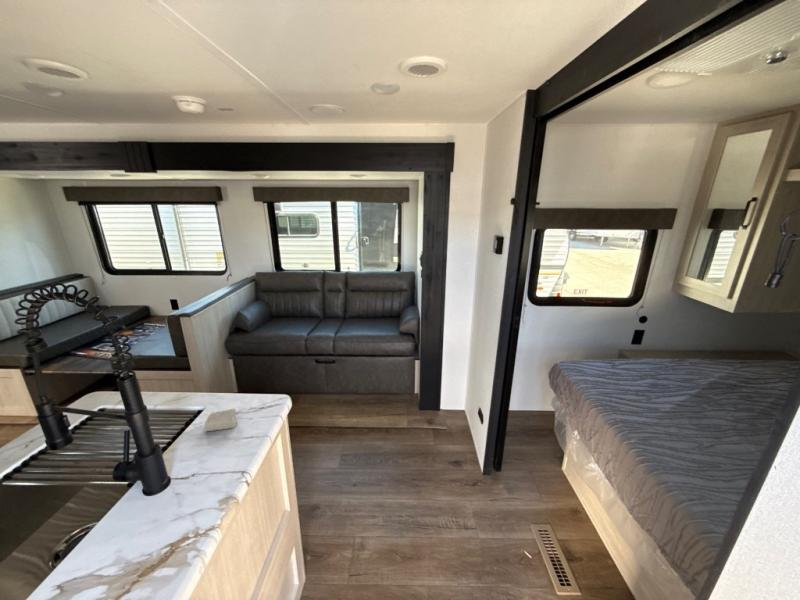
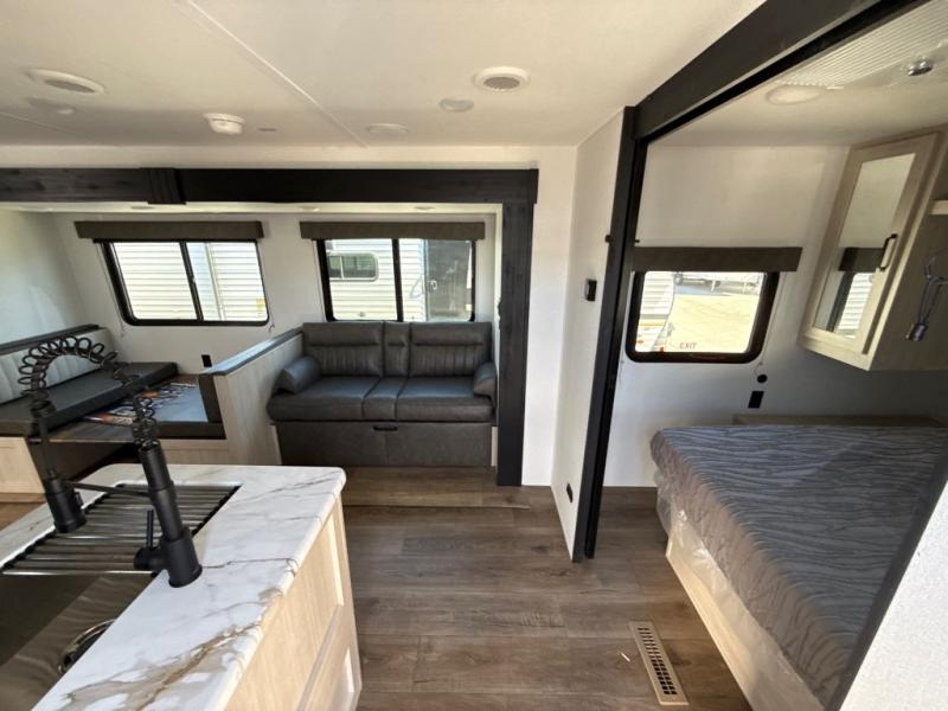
- soap bar [203,408,237,432]
